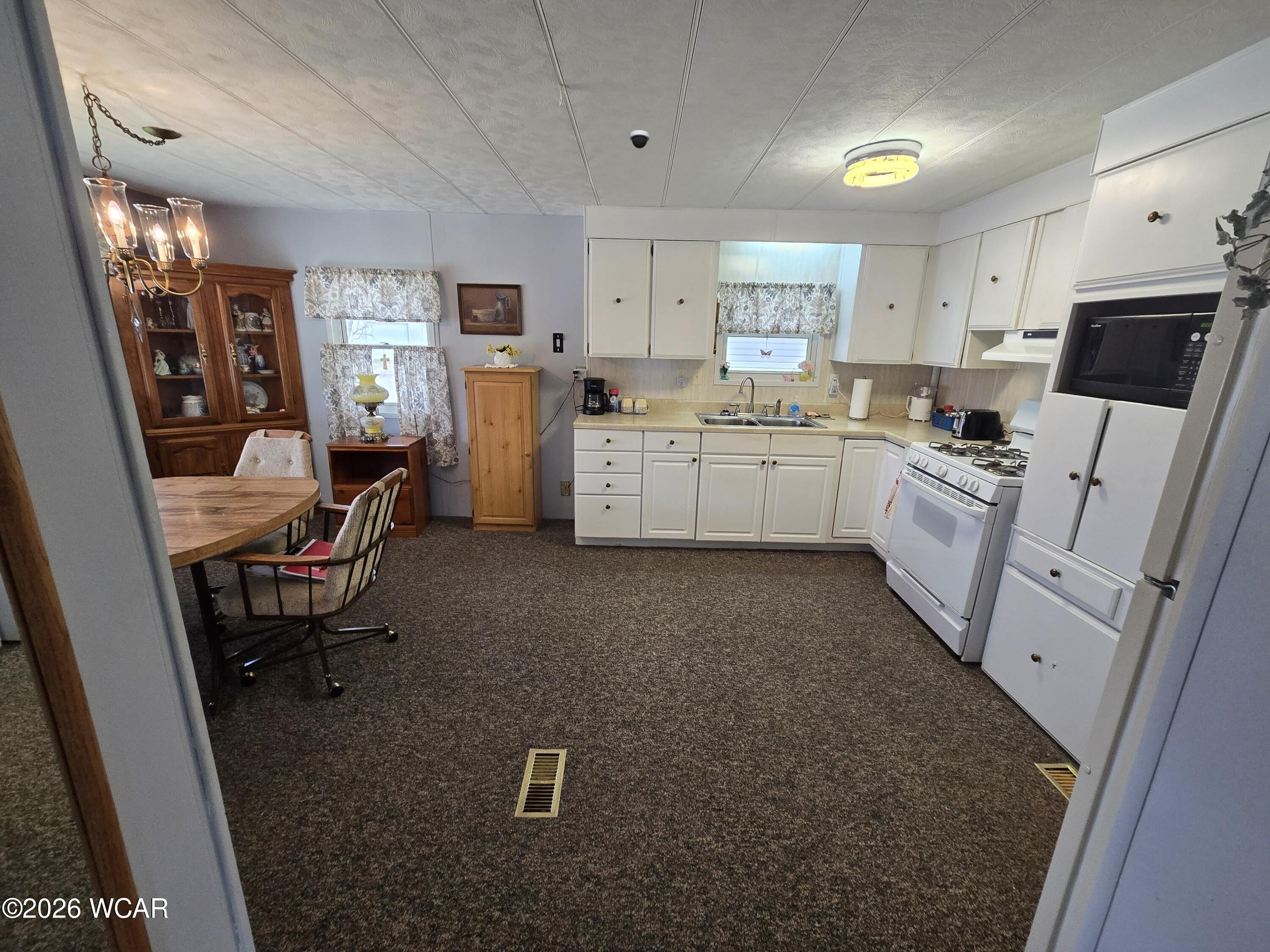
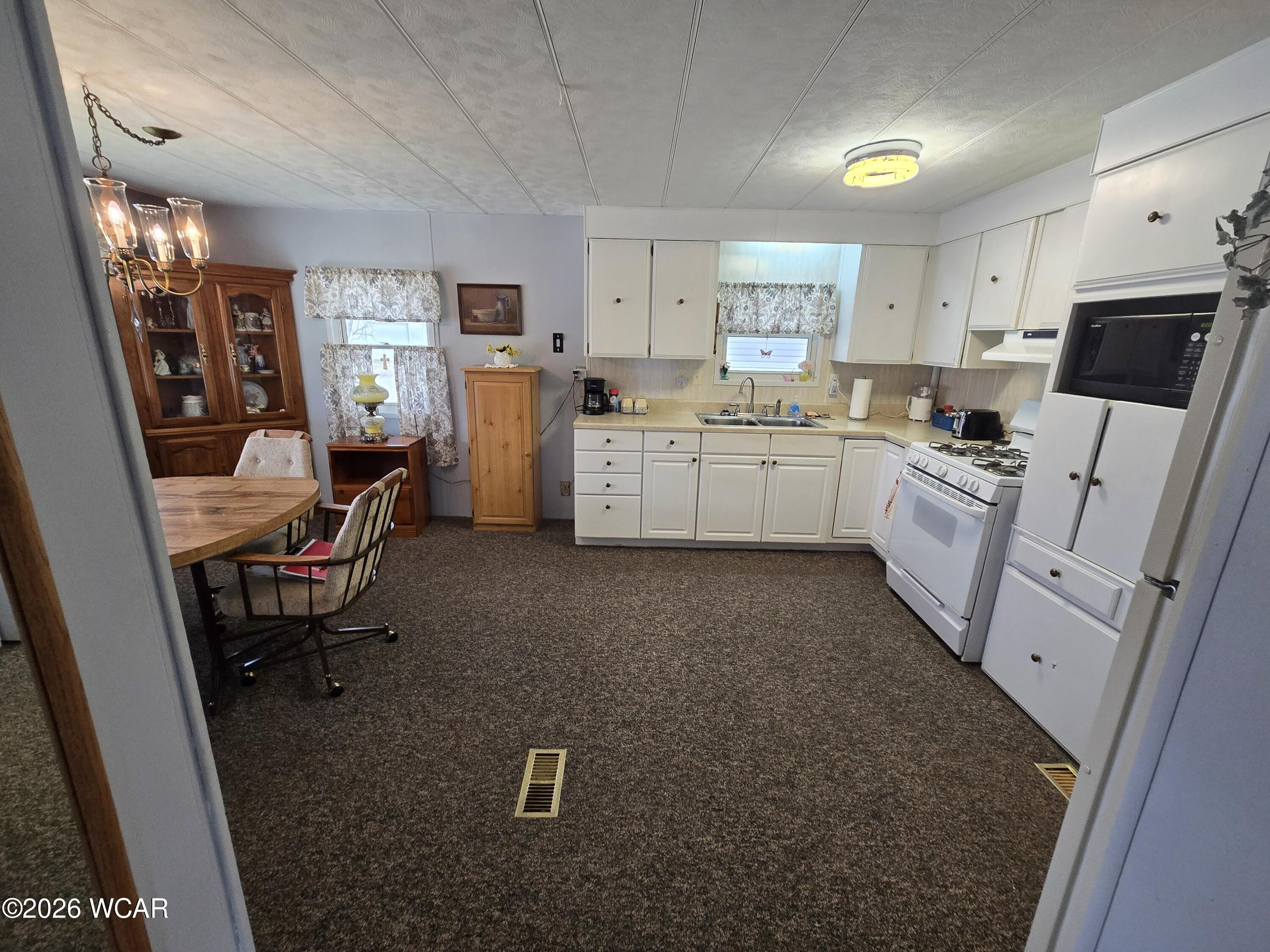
- dome security camera [629,129,650,149]
